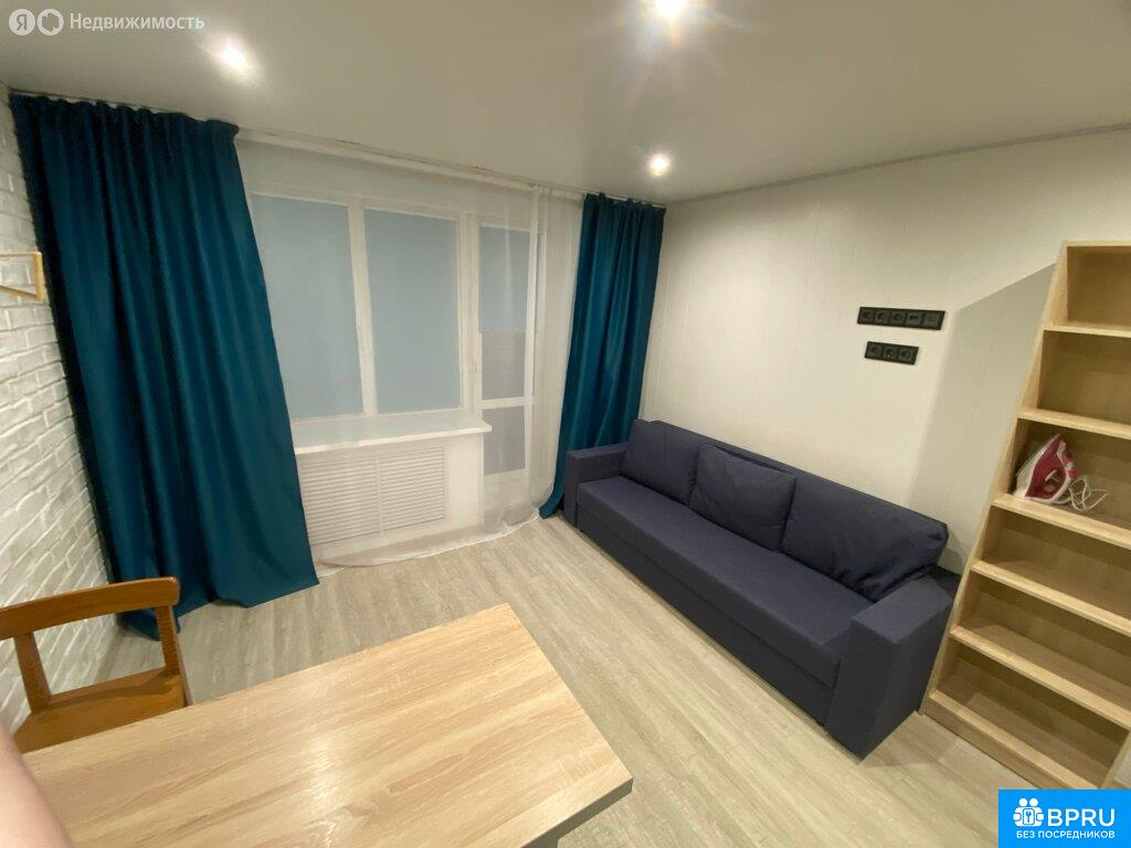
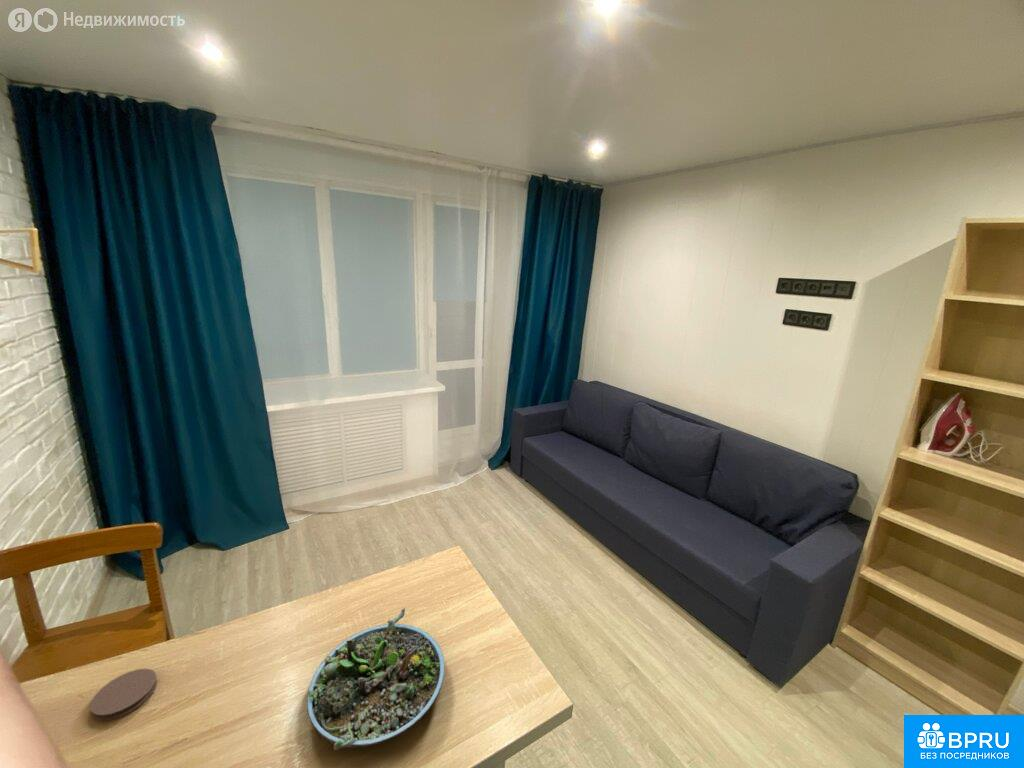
+ coaster [89,668,158,722]
+ succulent planter [306,607,445,751]
